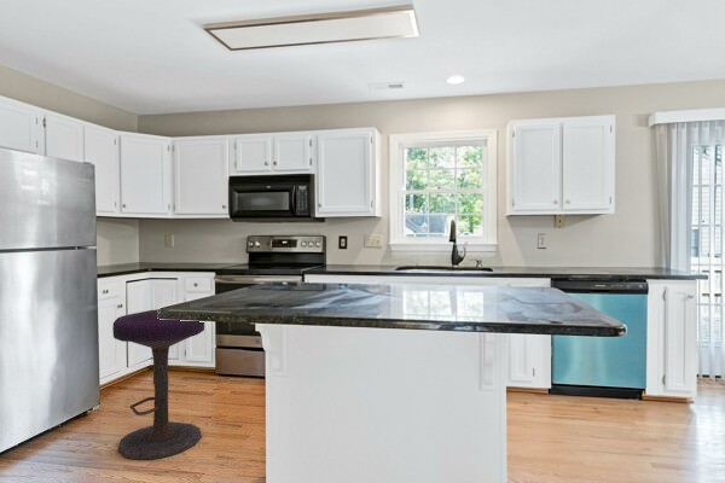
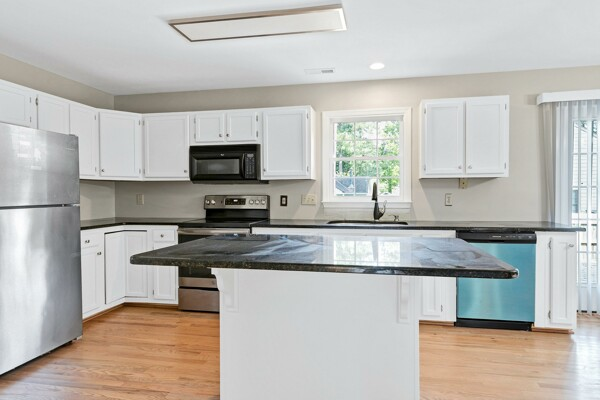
- stool [111,308,205,460]
